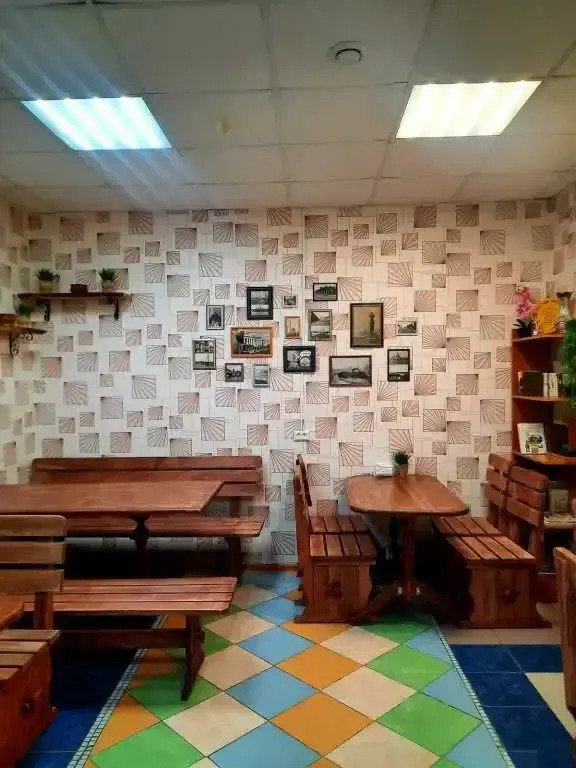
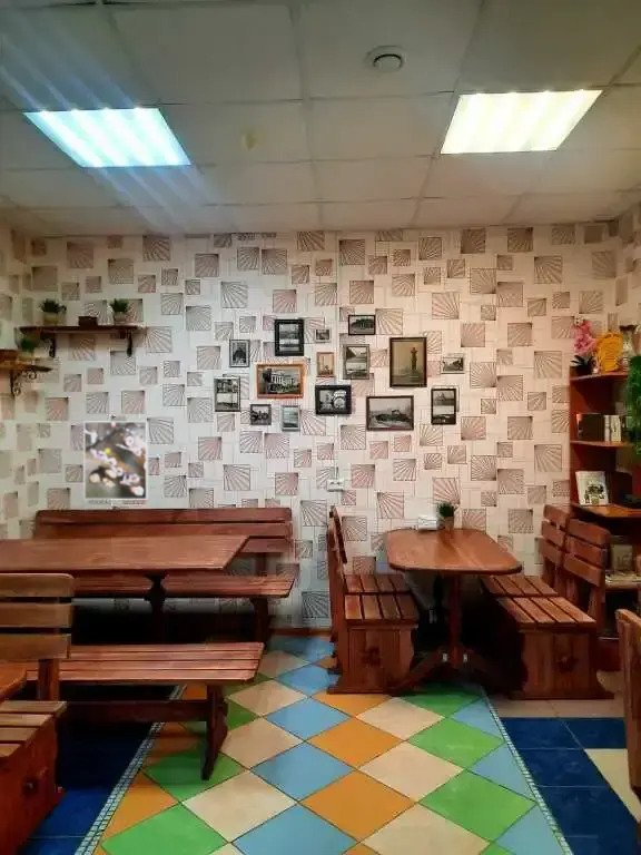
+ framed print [82,420,149,501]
